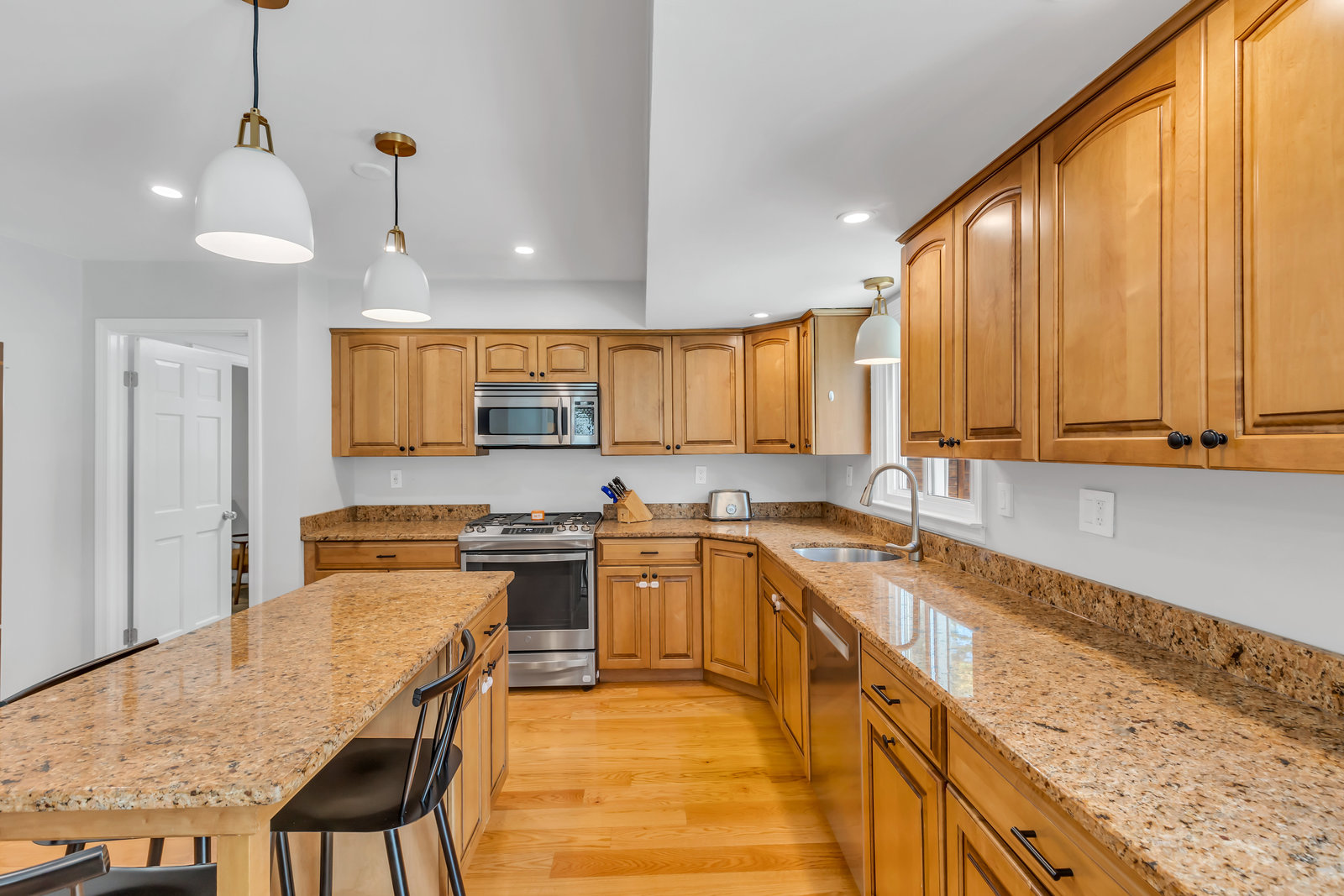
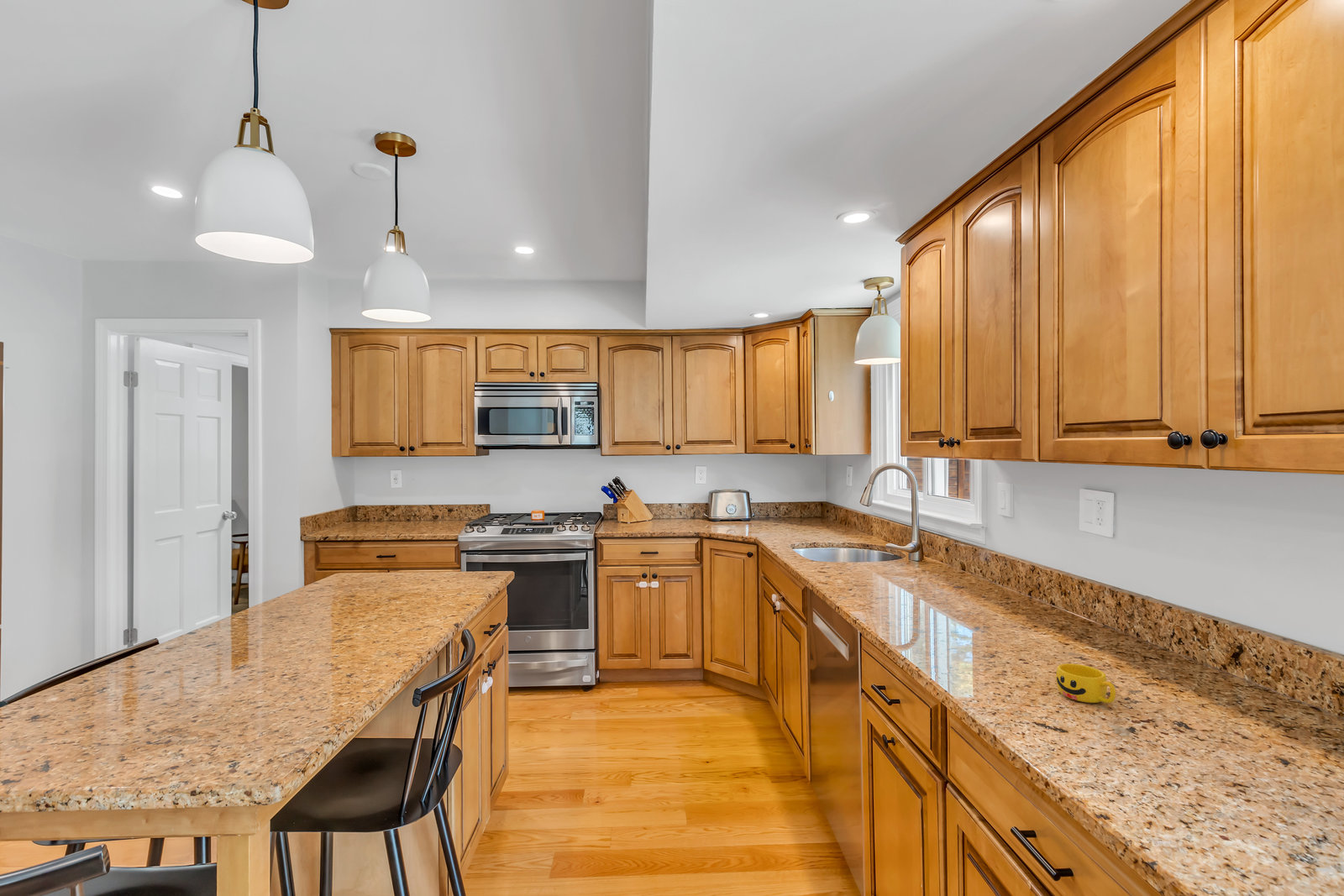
+ cup [1055,663,1116,704]
